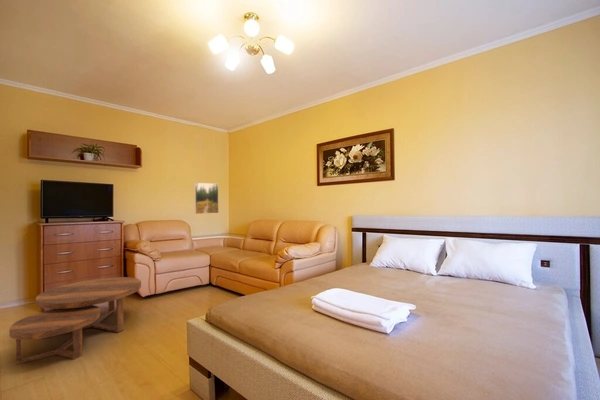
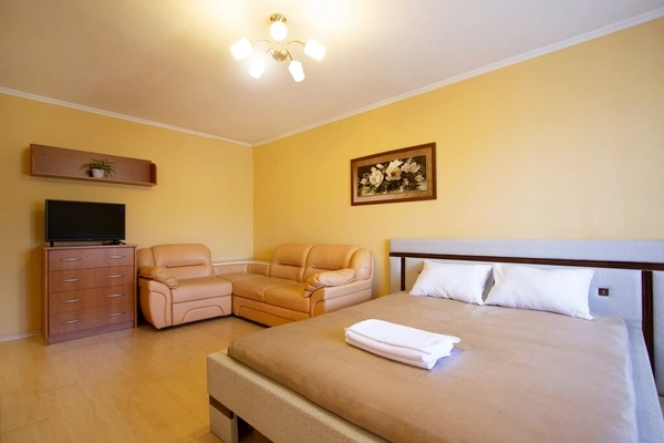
- coffee table [9,276,142,365]
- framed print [193,182,220,215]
